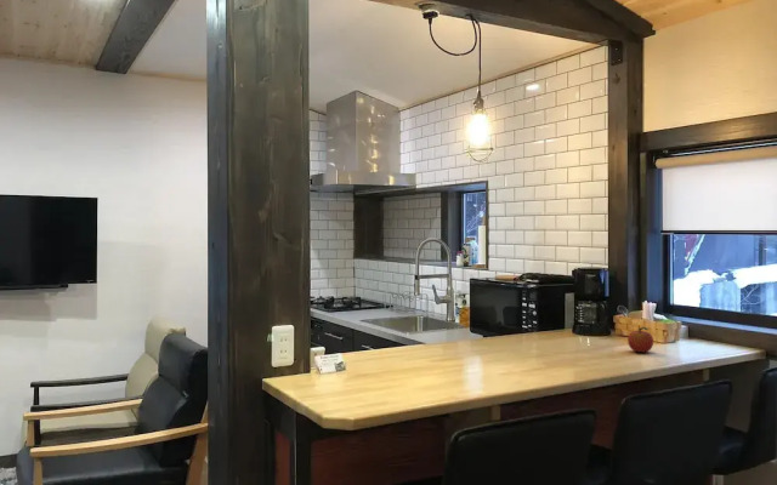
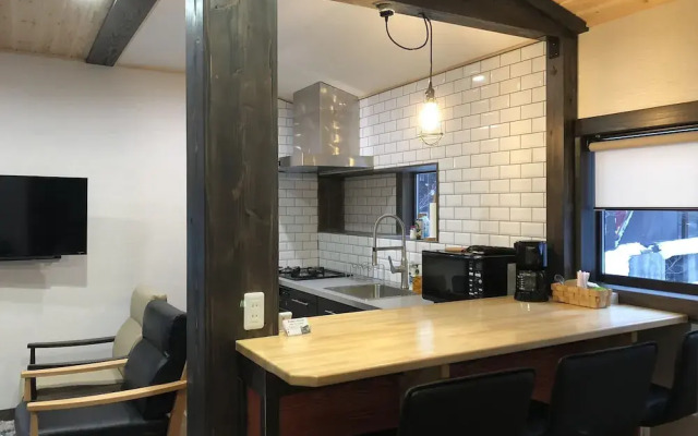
- fruit [626,326,654,354]
